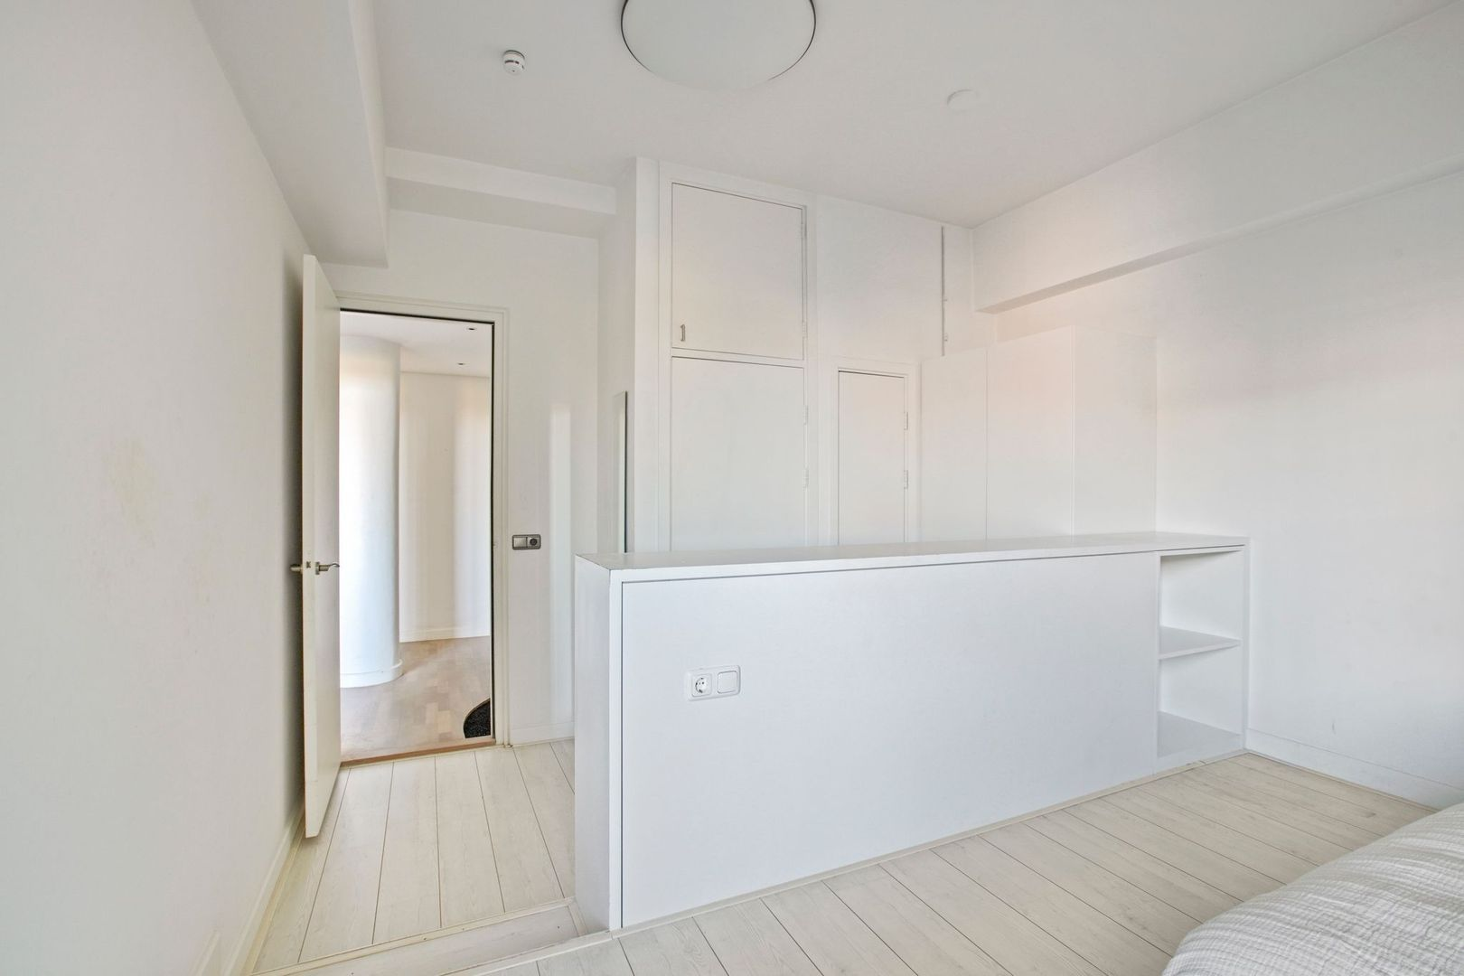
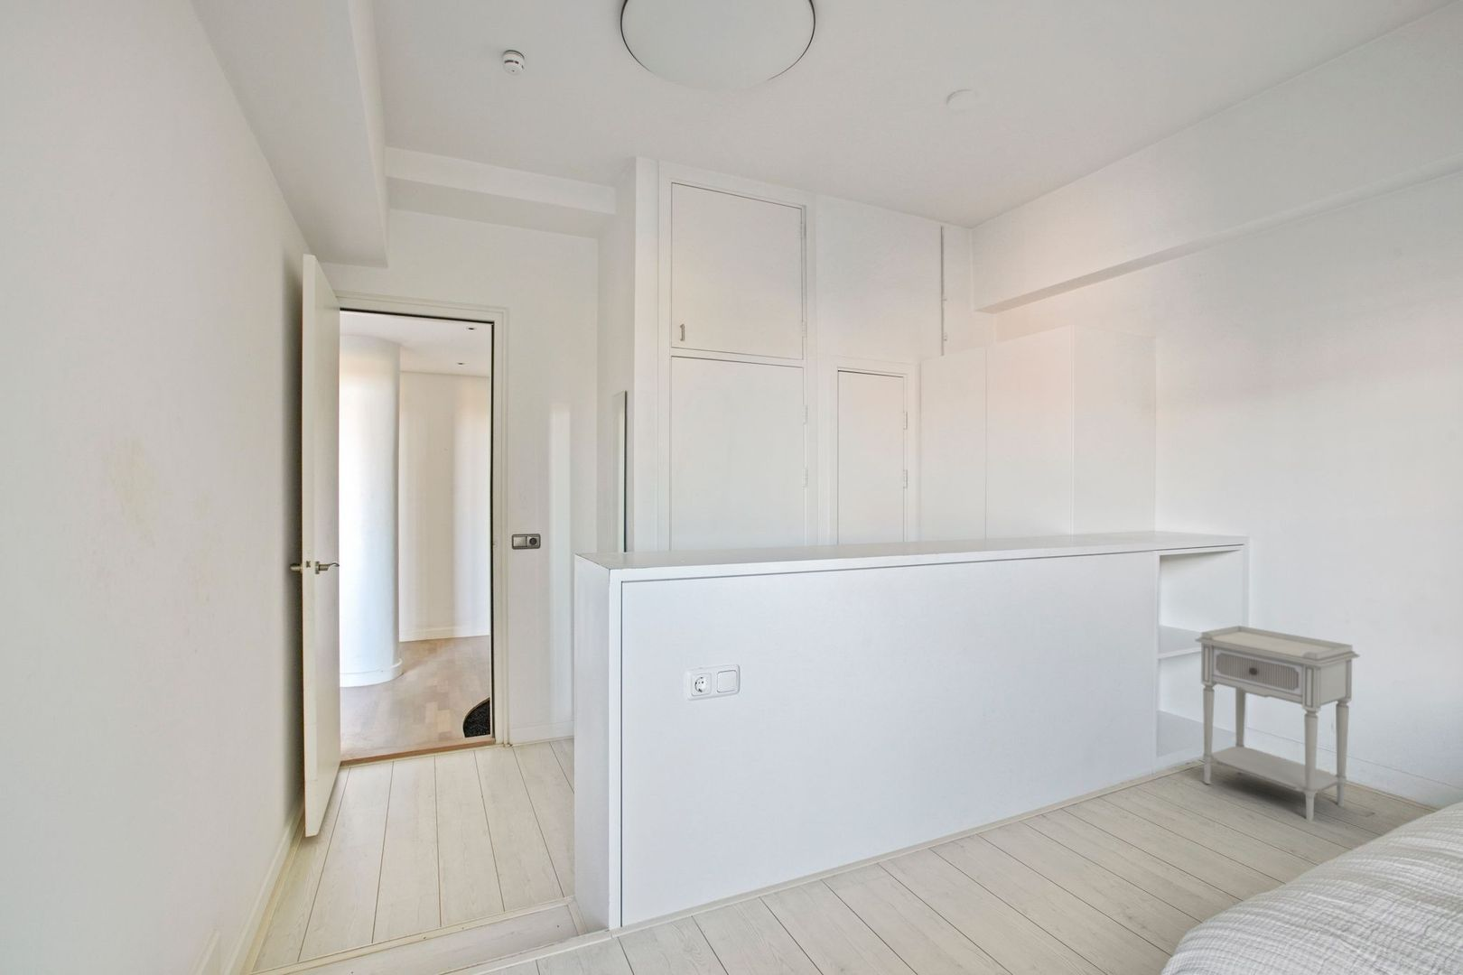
+ nightstand [1194,625,1361,822]
